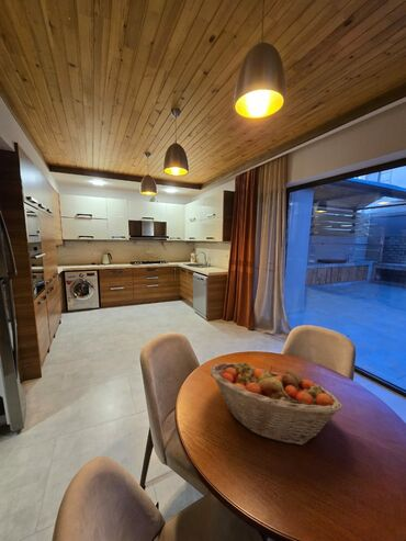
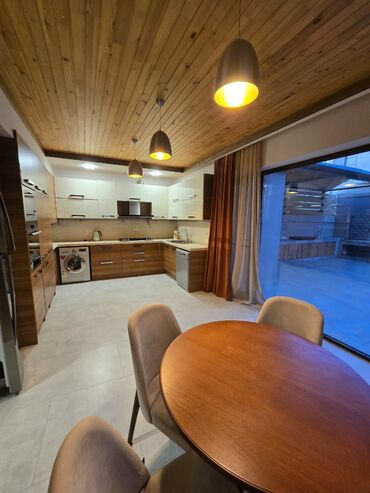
- fruit basket [208,361,342,446]
